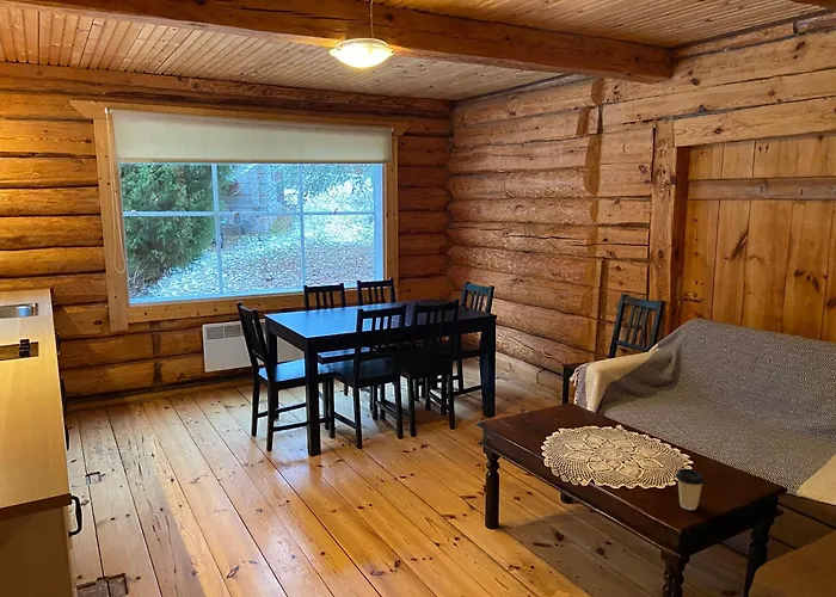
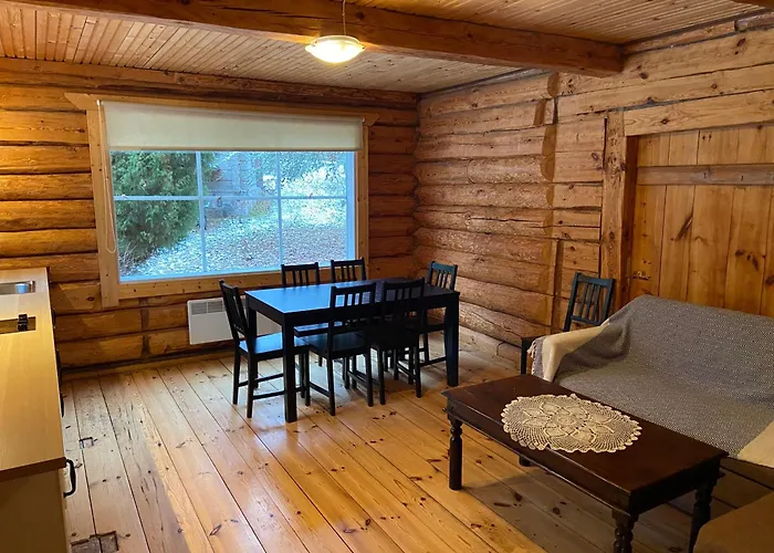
- coffee cup [675,467,706,511]
